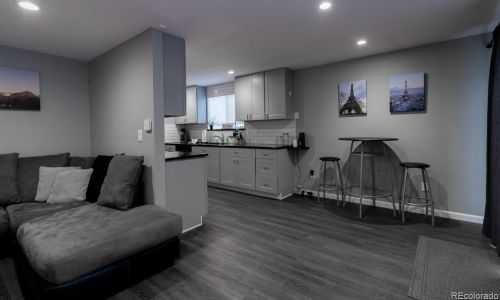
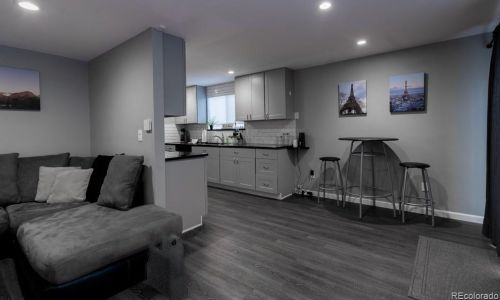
+ body armor vest [146,228,189,300]
